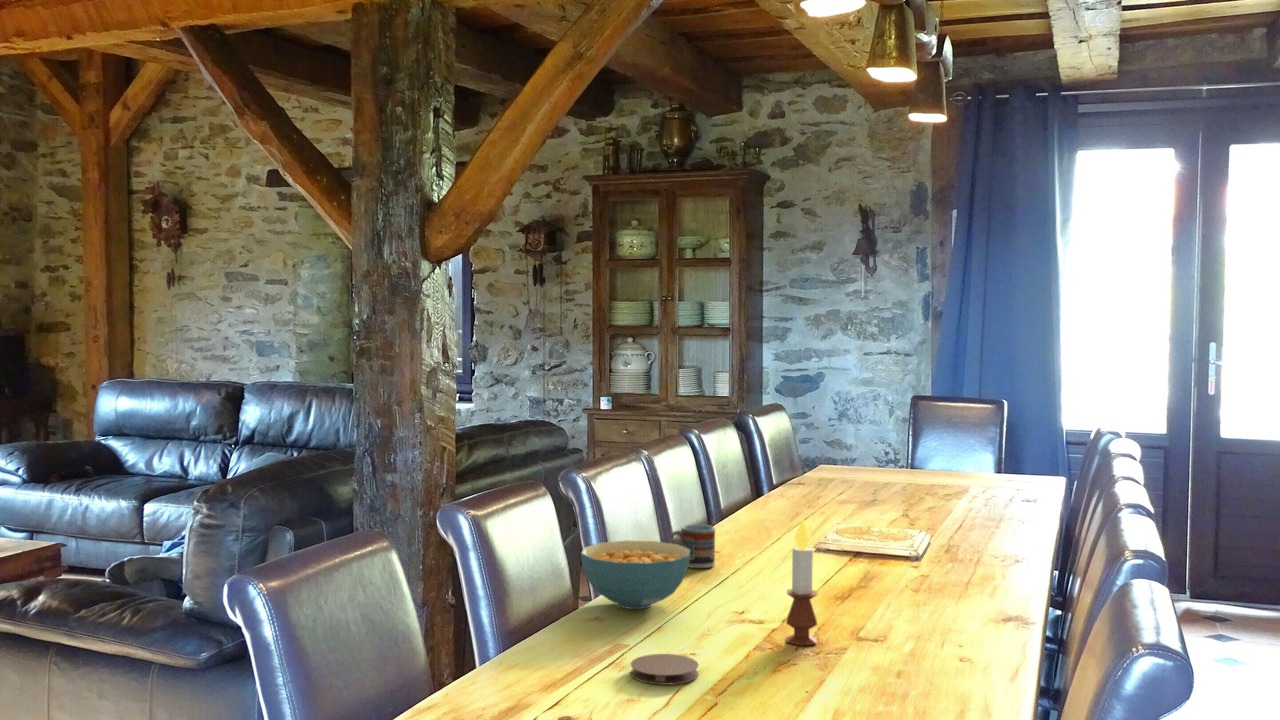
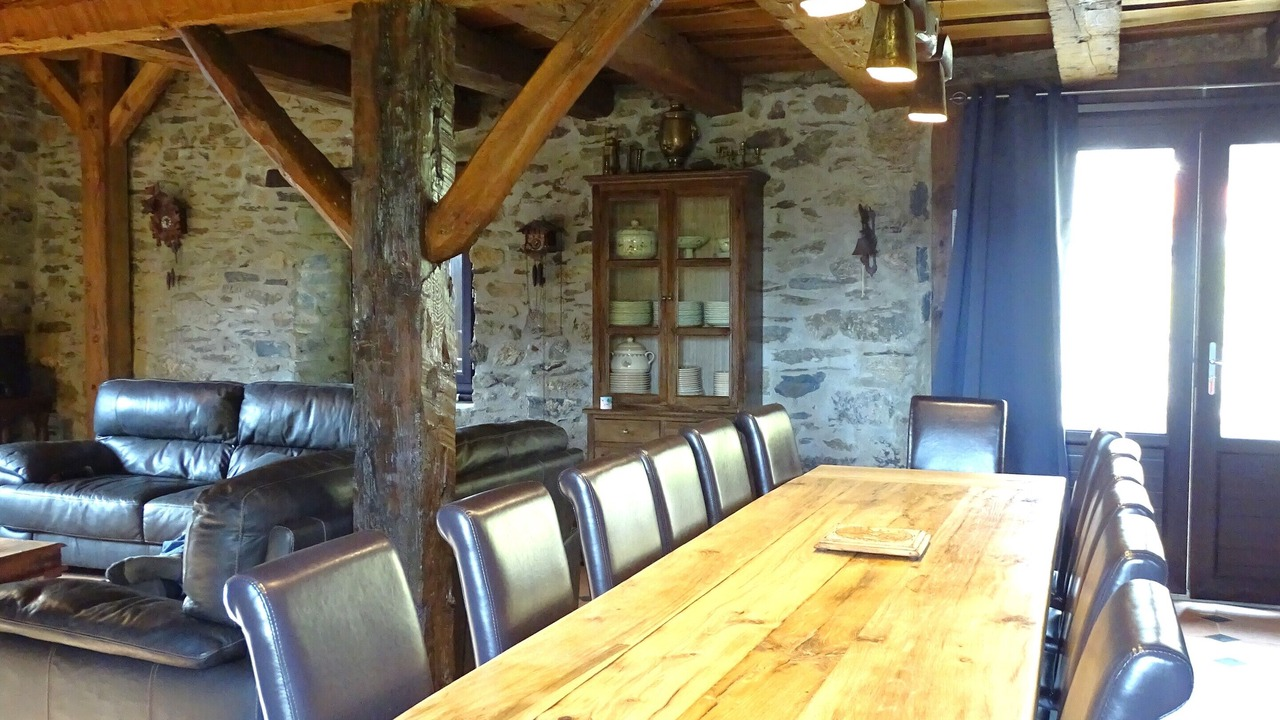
- cup [667,523,717,569]
- candle [785,518,818,646]
- coaster [629,653,700,686]
- cereal bowl [580,539,690,610]
